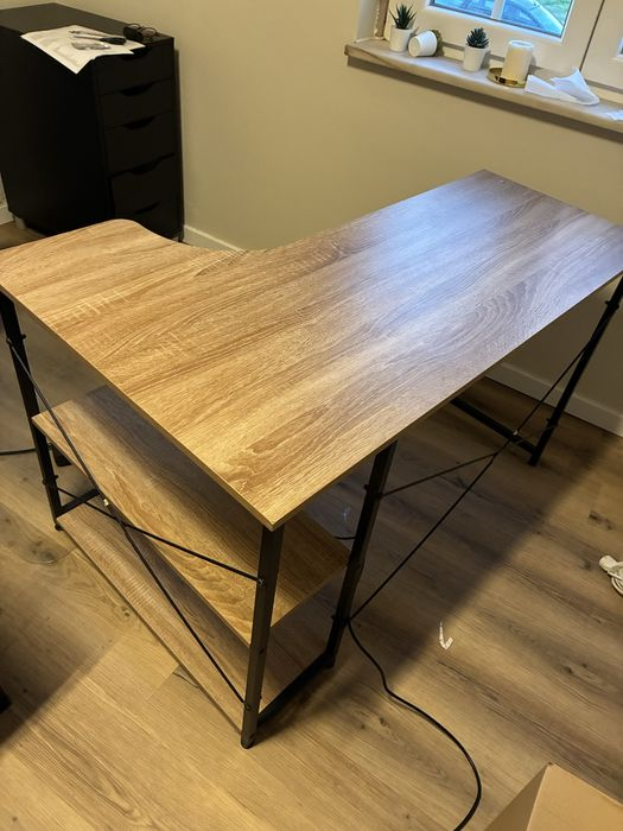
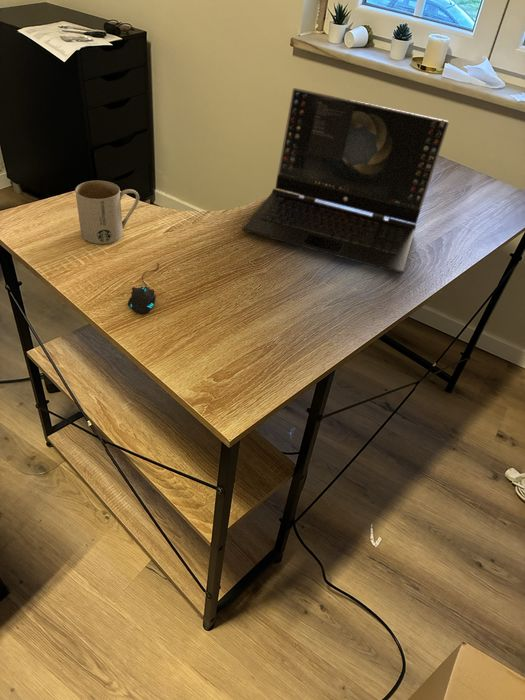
+ mouse [127,262,160,316]
+ laptop [241,87,450,274]
+ mug [74,180,140,245]
